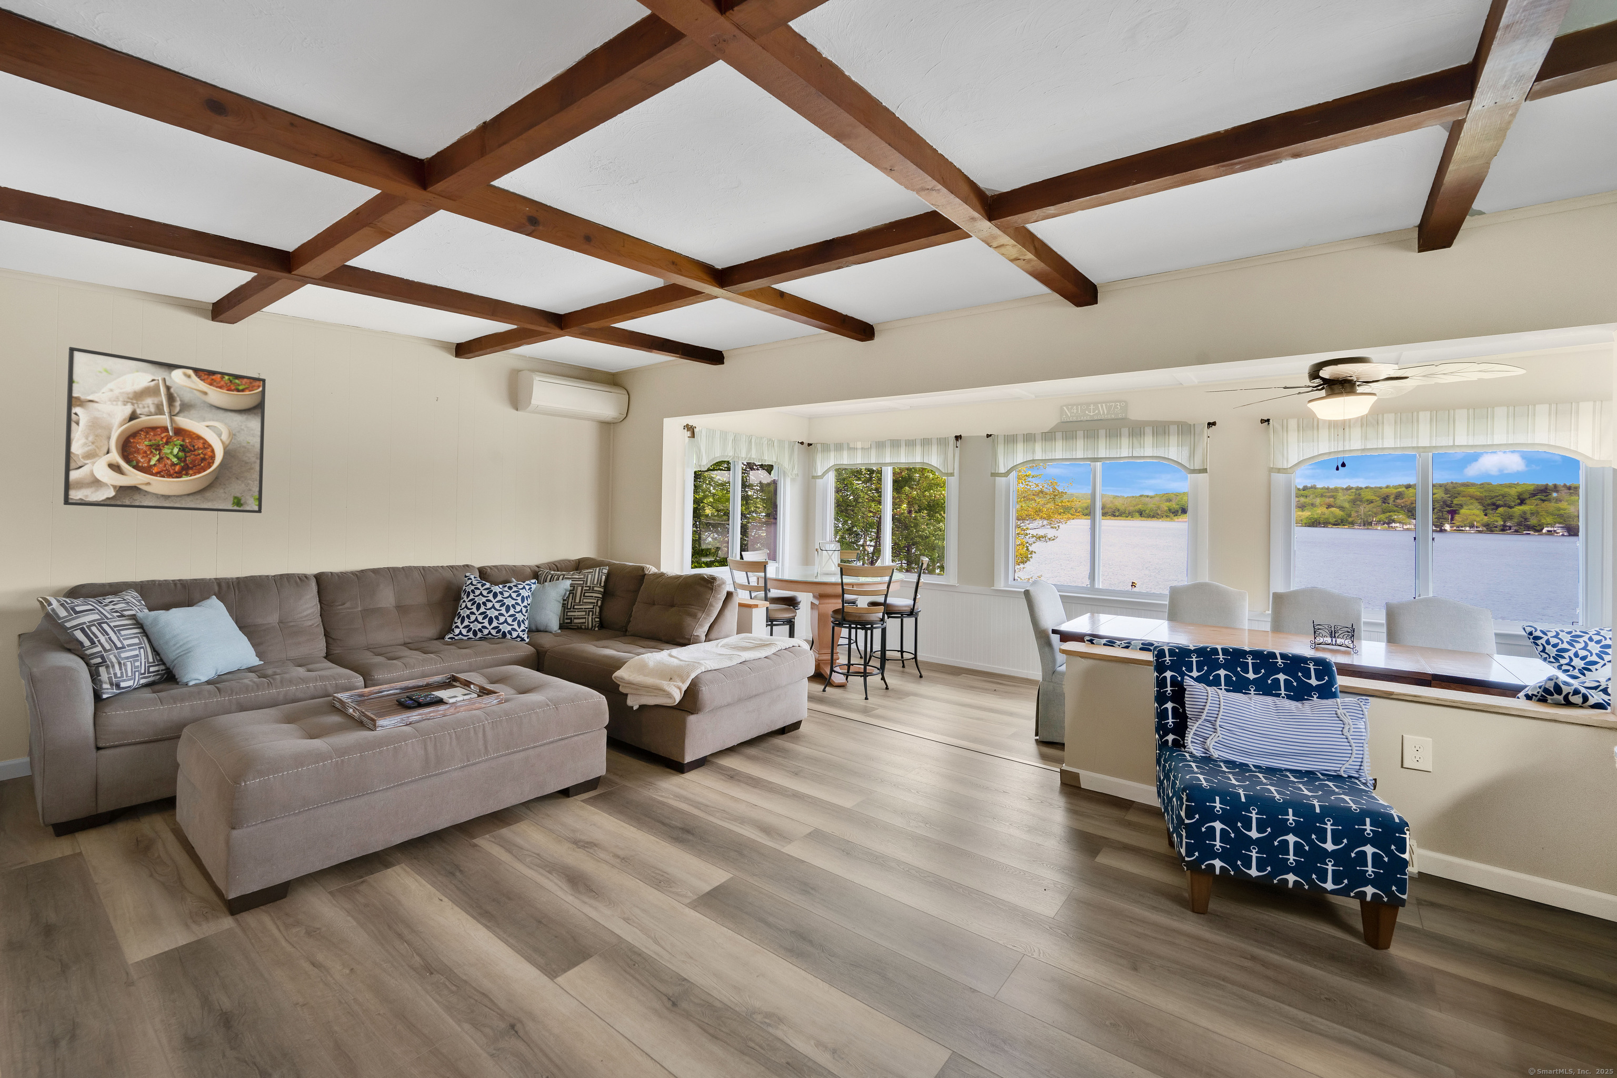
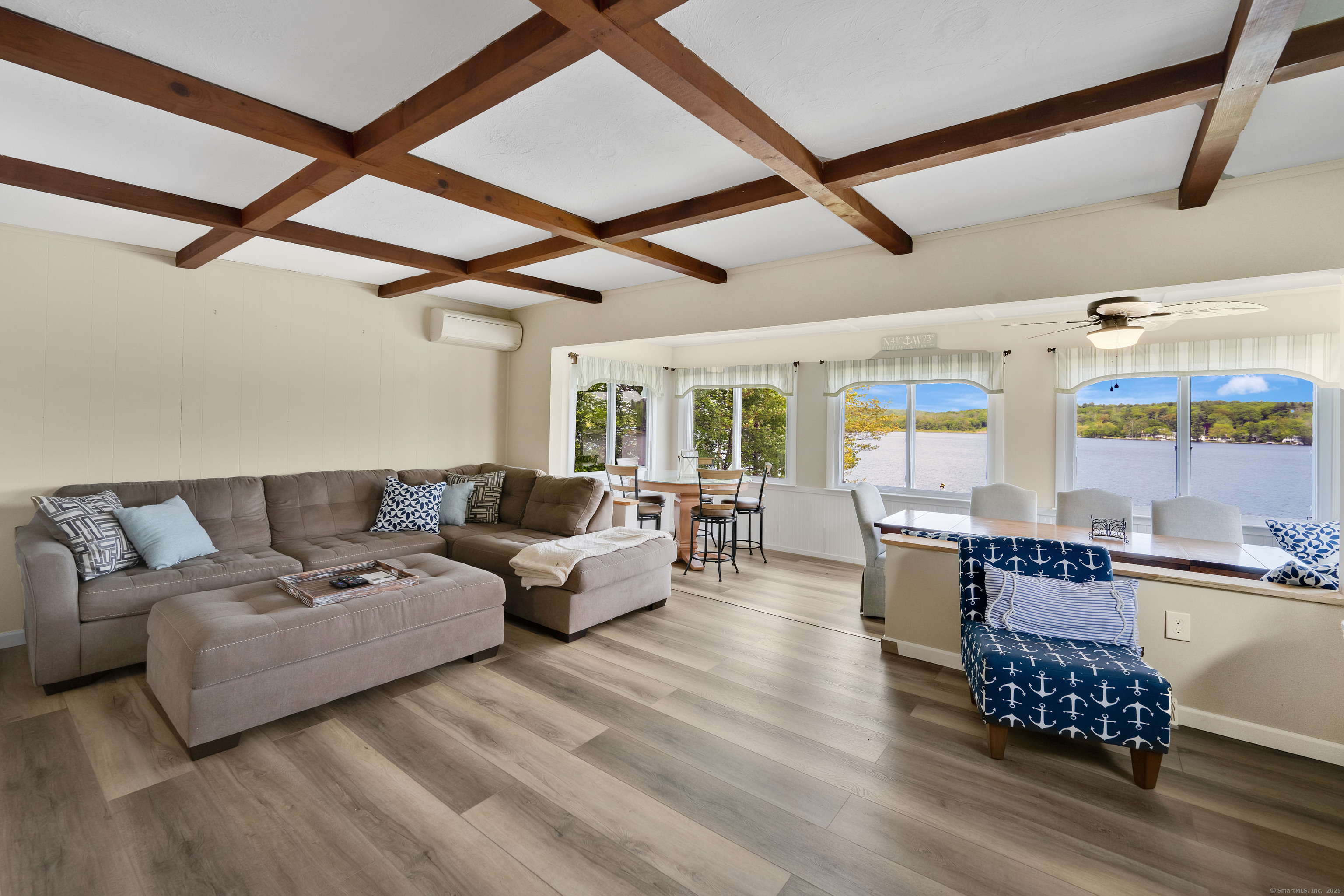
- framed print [63,346,266,514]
